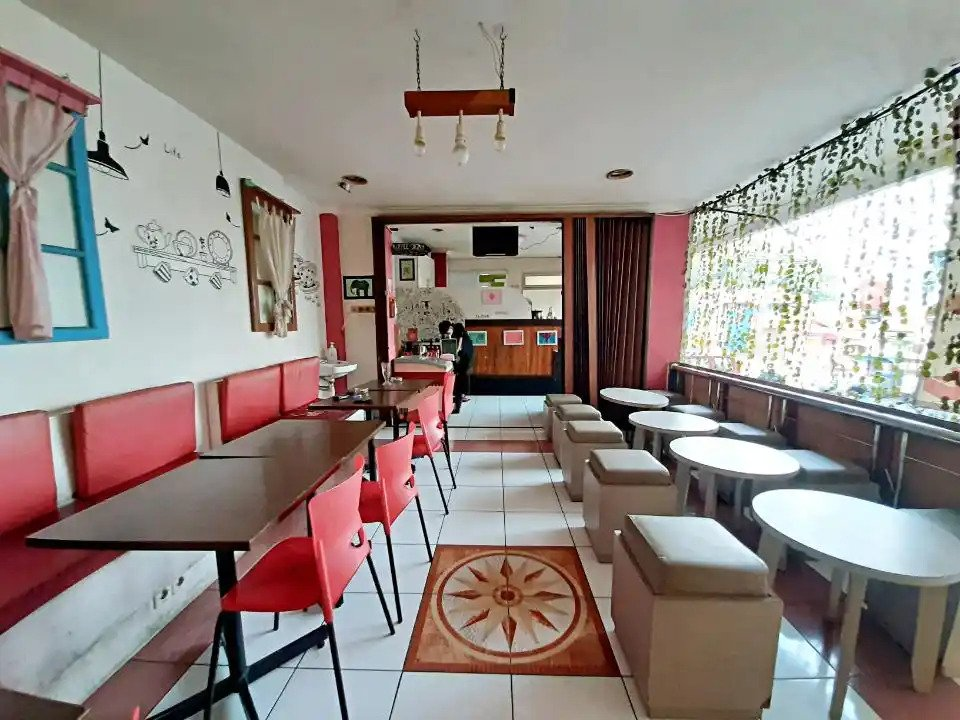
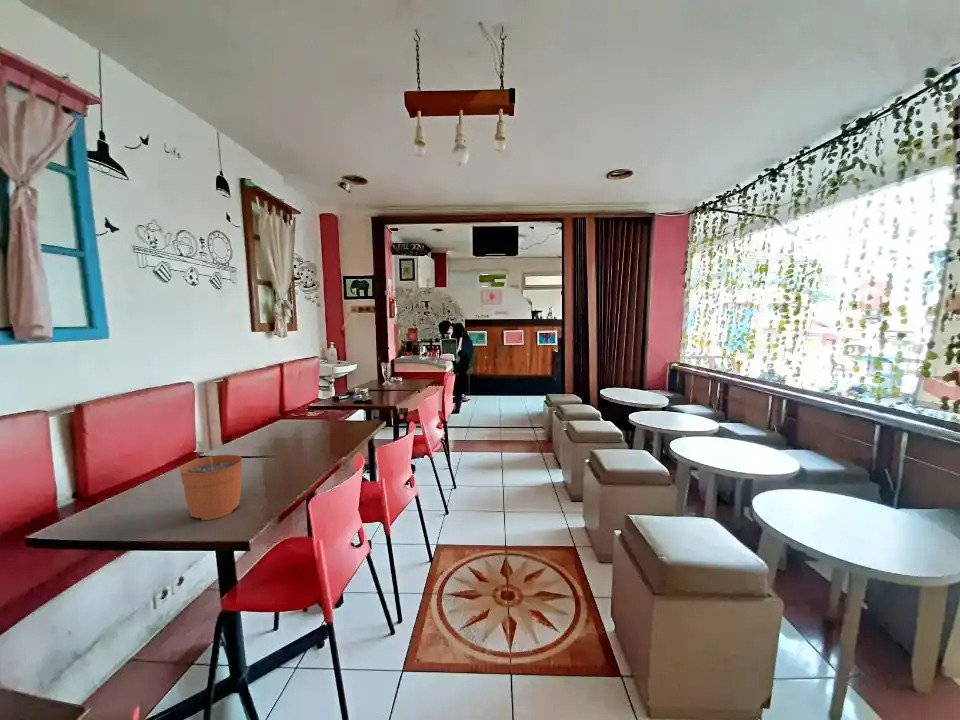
+ plant pot [178,441,243,521]
